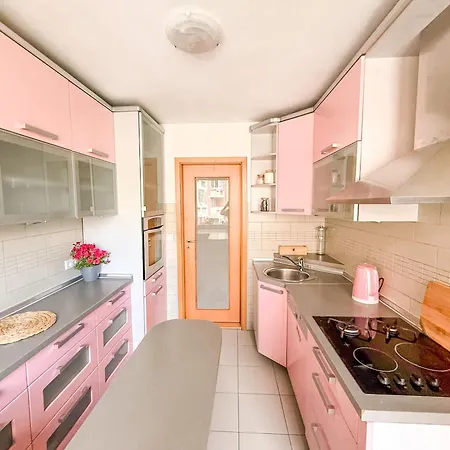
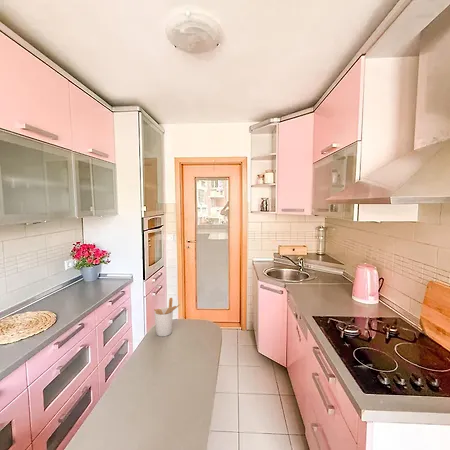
+ utensil holder [153,297,181,337]
